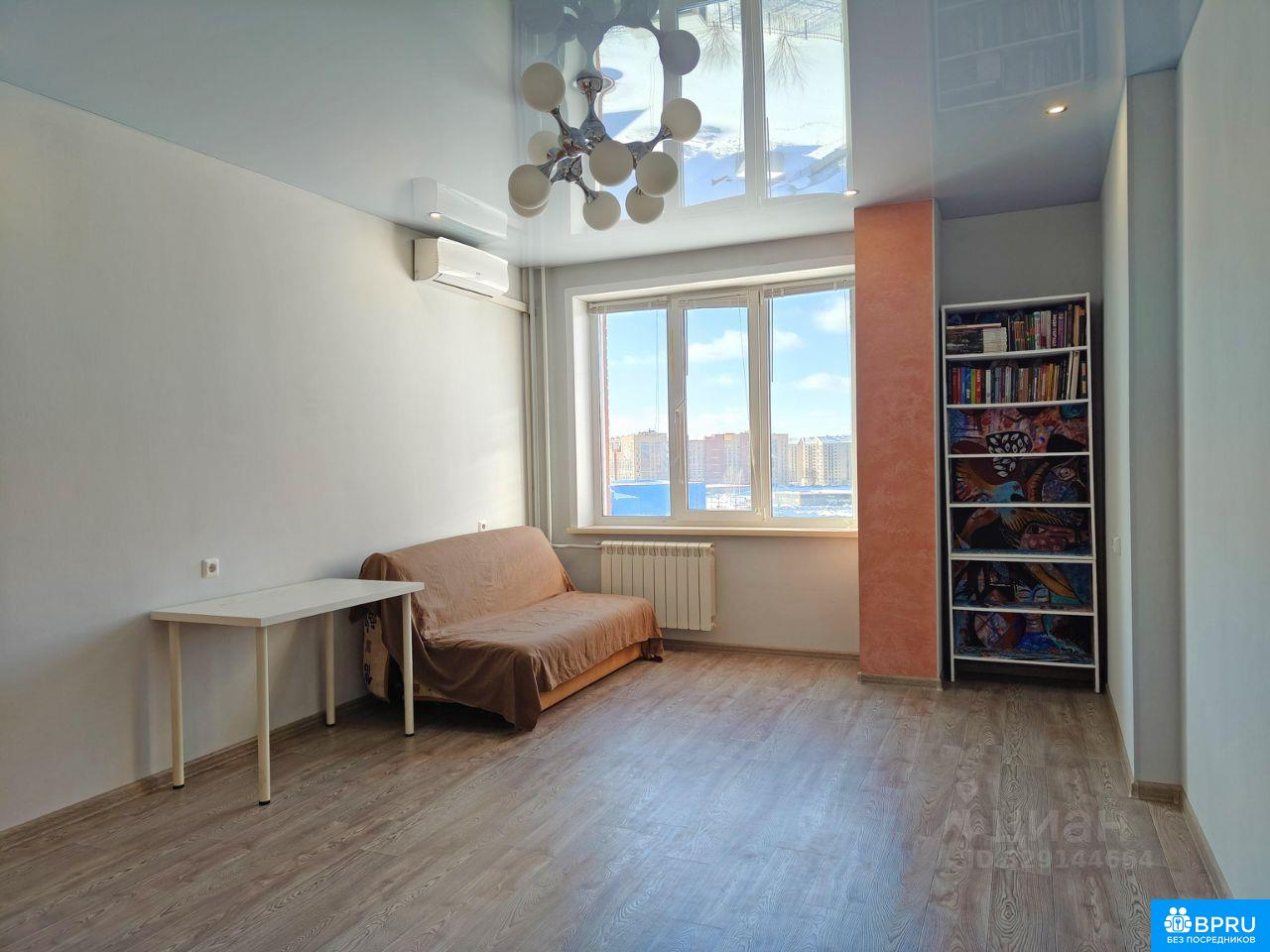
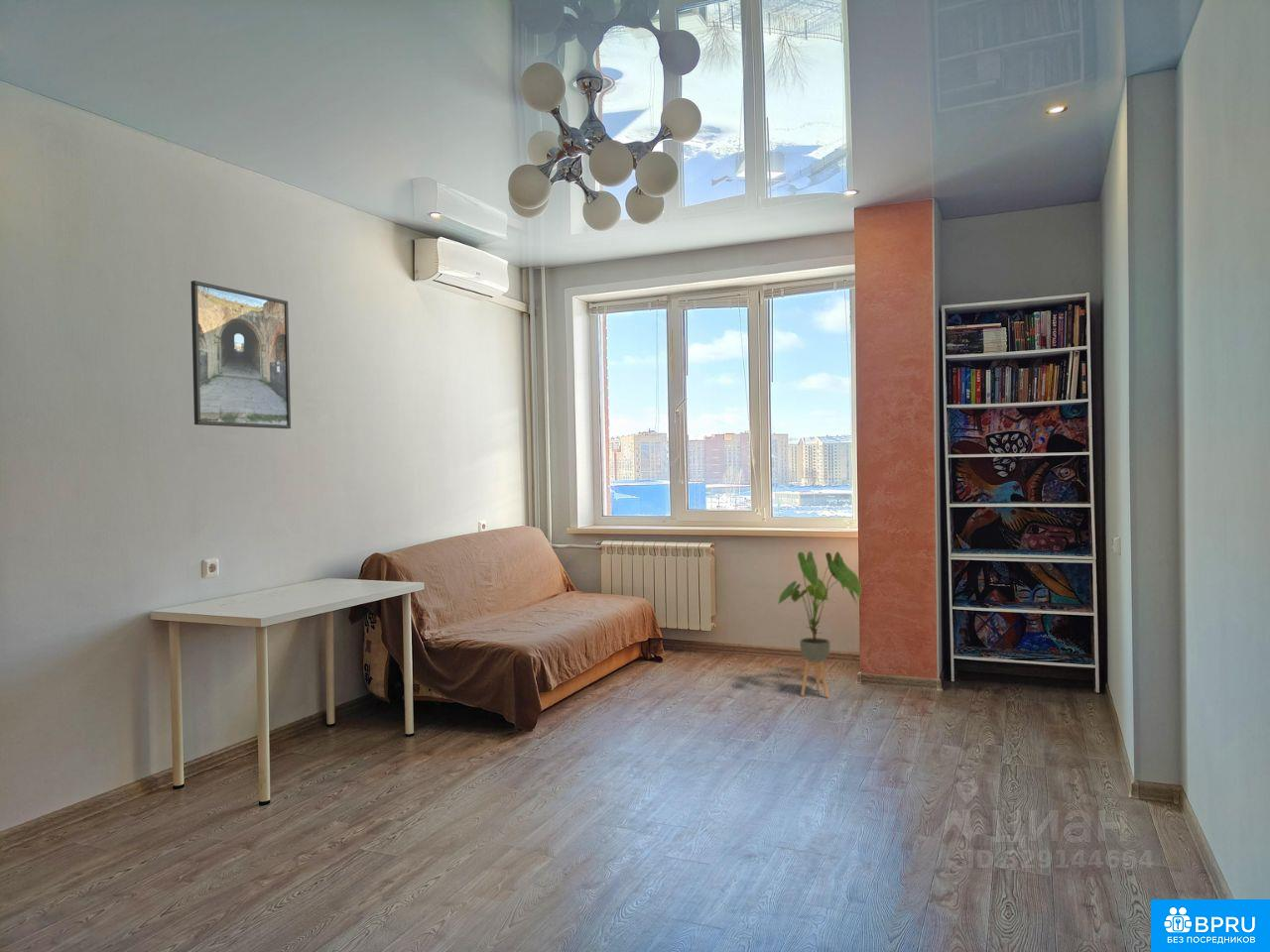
+ house plant [776,550,862,698]
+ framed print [190,280,292,429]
